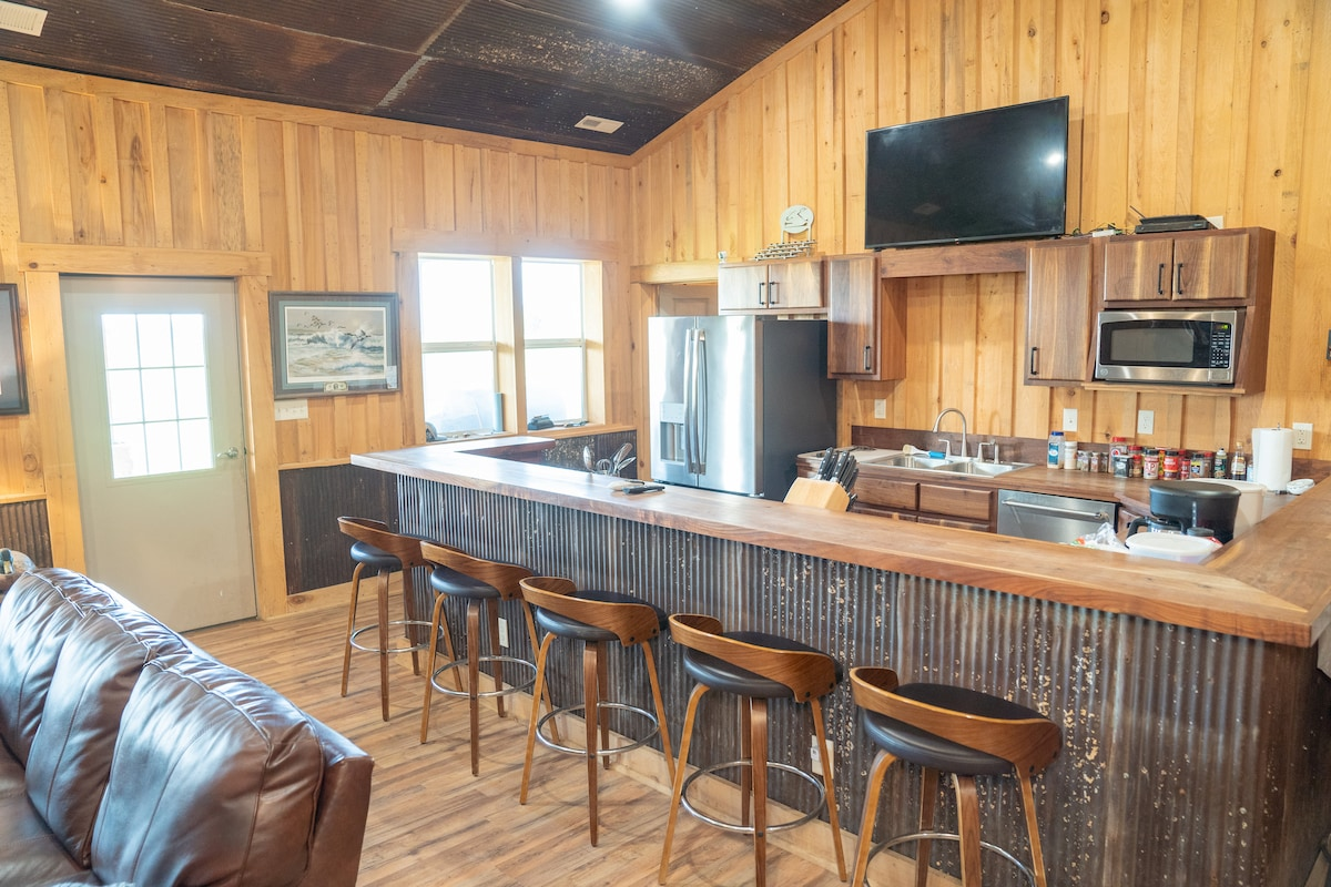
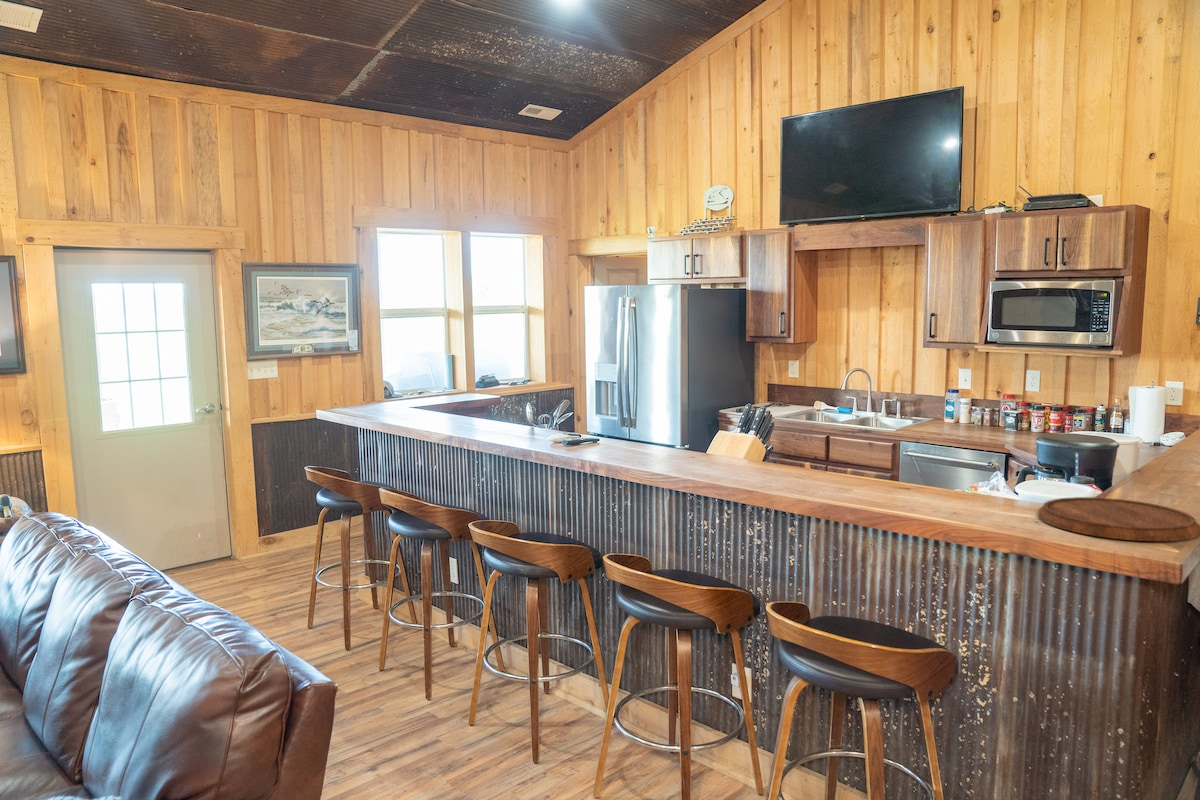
+ cutting board [1037,496,1200,542]
